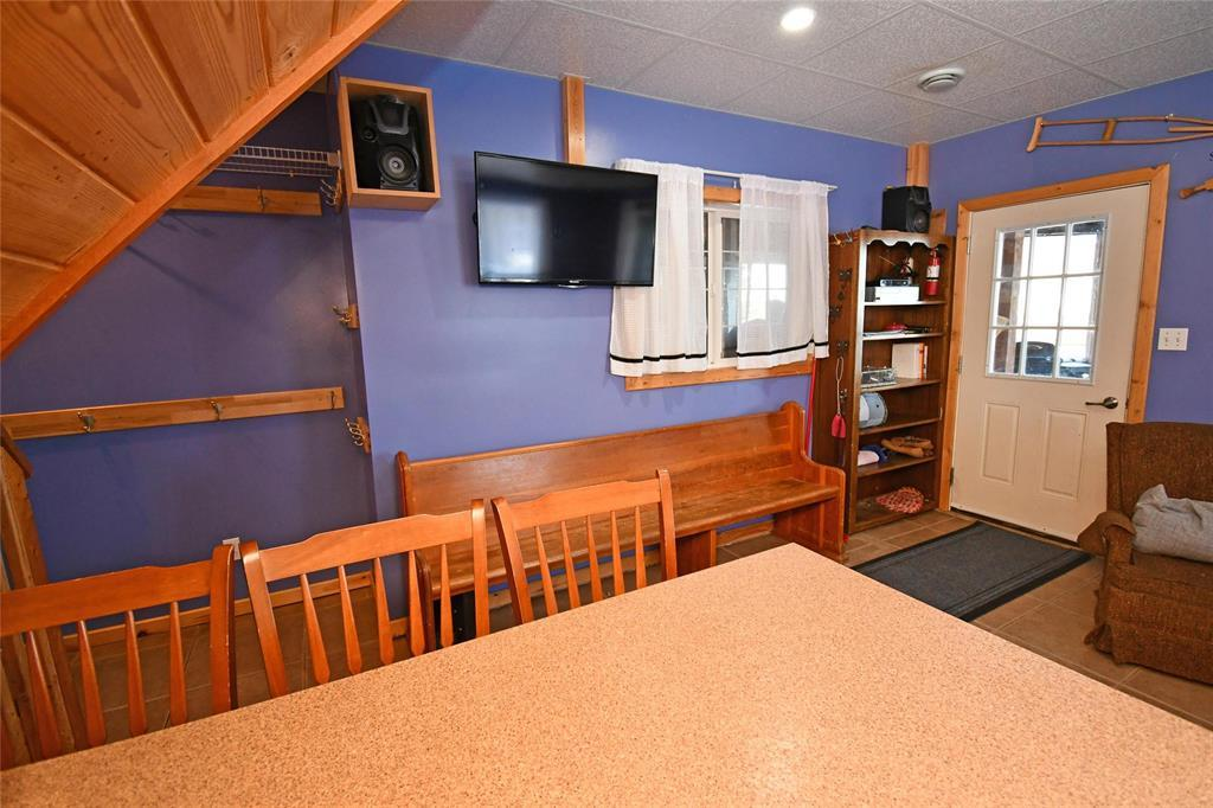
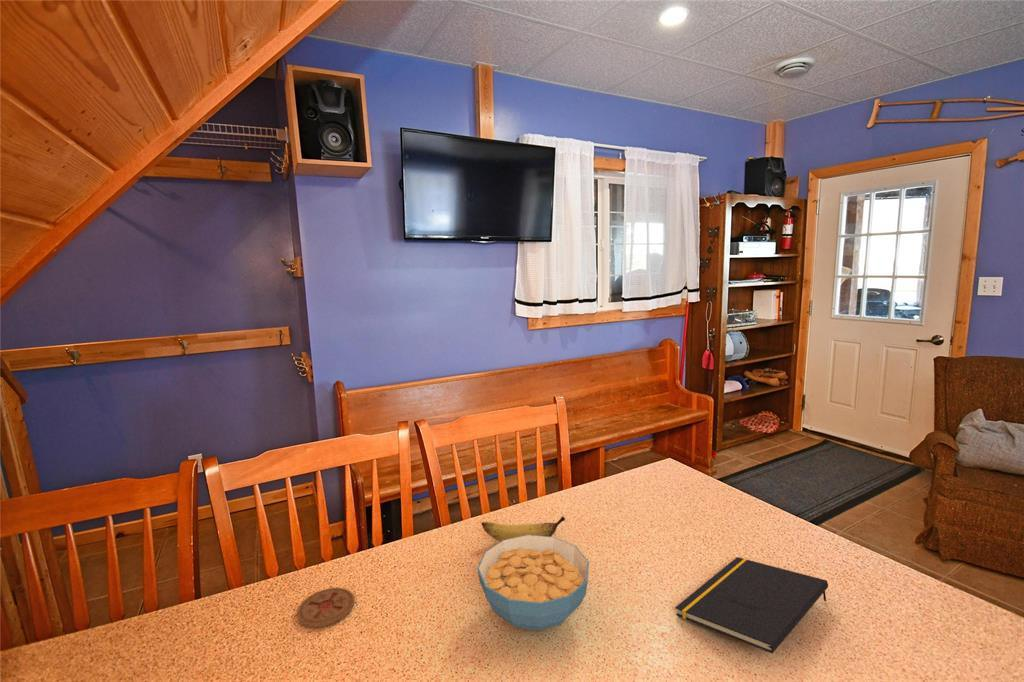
+ coaster [296,587,355,629]
+ cereal bowl [476,535,590,632]
+ banana [481,516,566,542]
+ notepad [674,556,829,654]
